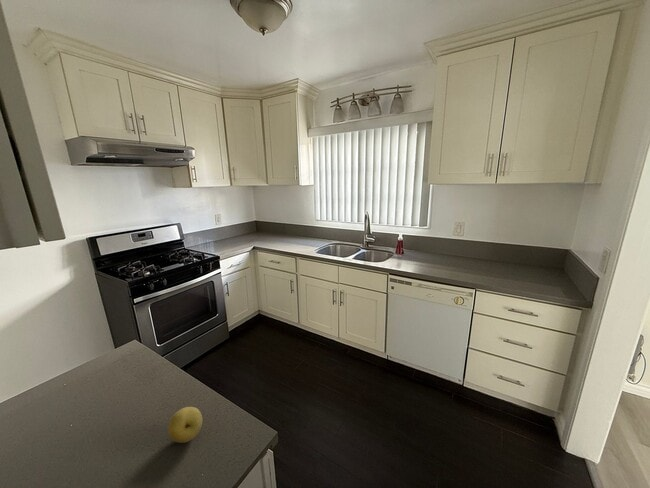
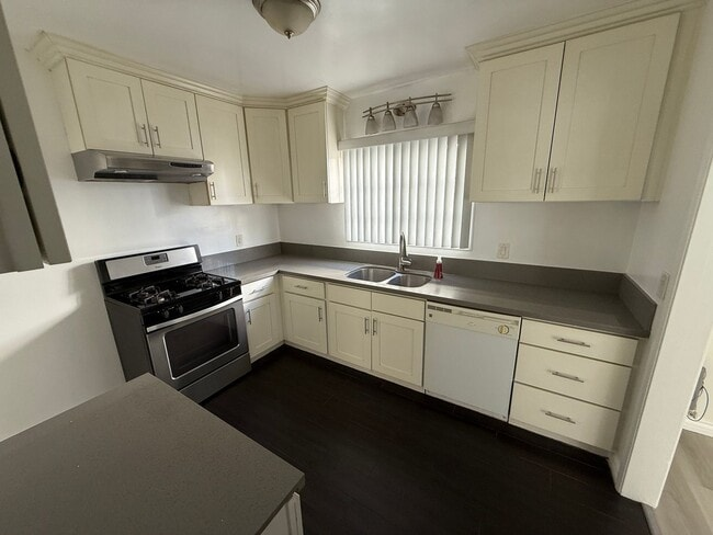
- fruit [167,406,203,444]
